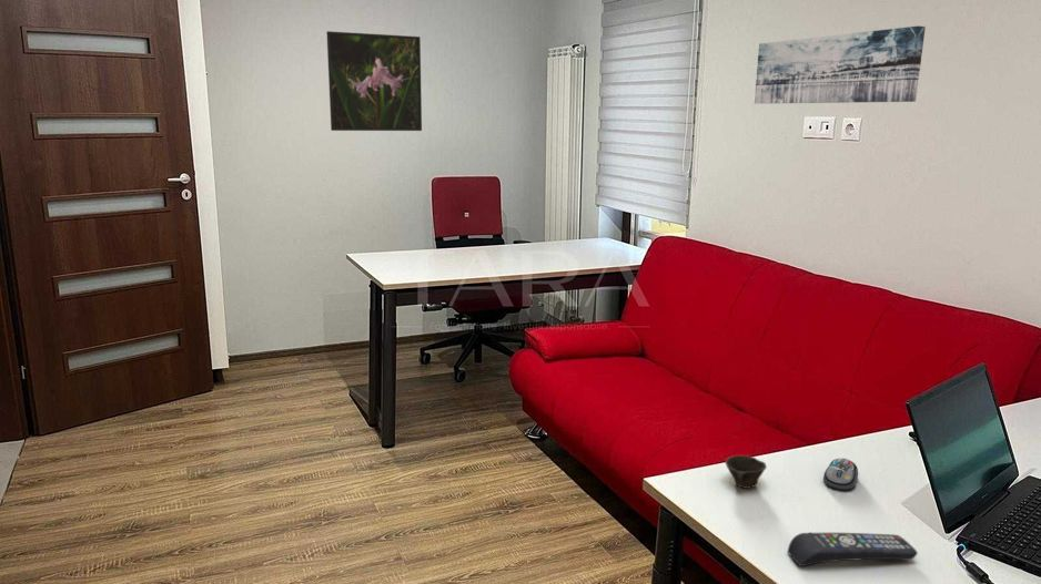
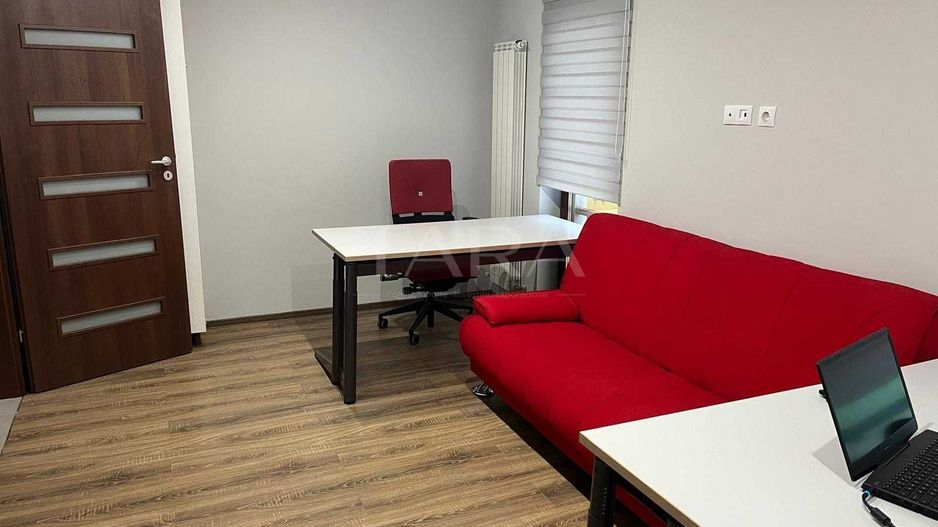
- remote control [787,532,919,567]
- computer mouse [822,457,859,491]
- wall art [754,24,927,105]
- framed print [325,30,423,132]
- cup [724,454,768,490]
